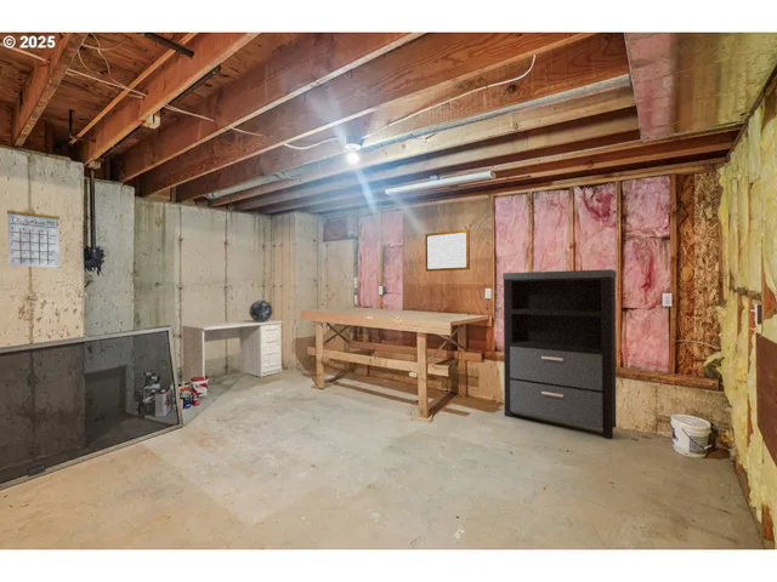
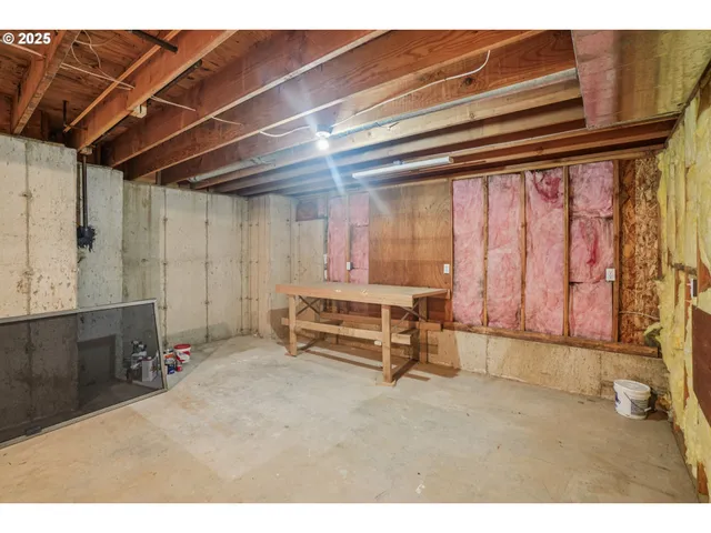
- desk [181,319,284,384]
- calendar [6,202,61,269]
- shelving unit [501,268,618,439]
- writing board [424,228,471,273]
- decorative globe [248,299,274,323]
